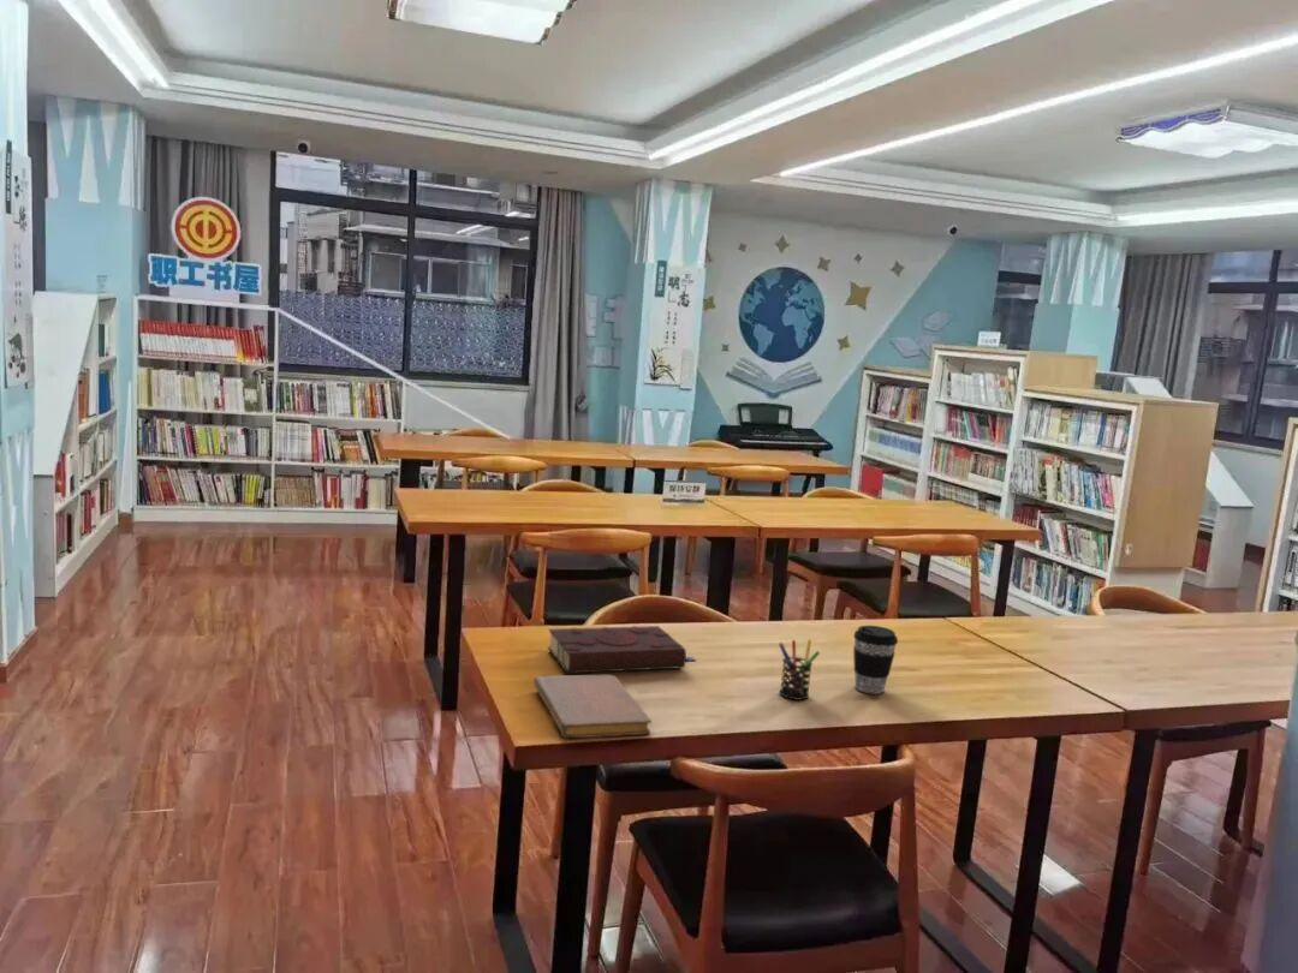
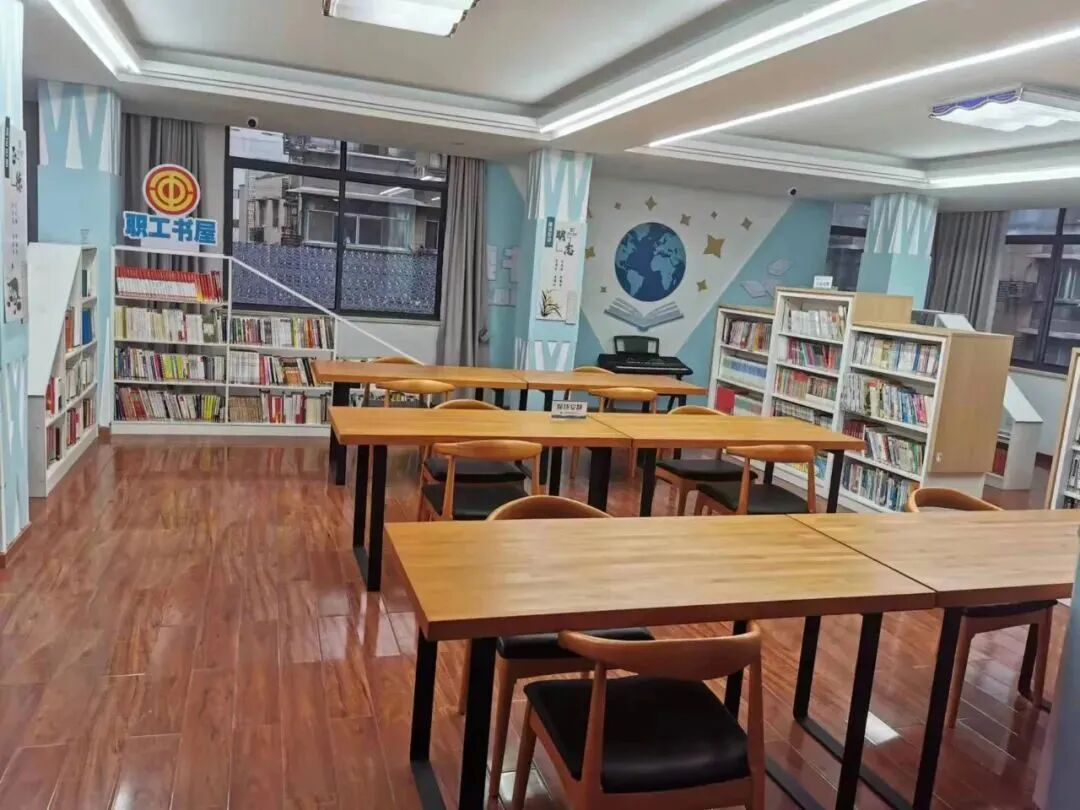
- notebook [532,674,653,739]
- pen holder [778,639,821,702]
- book [547,625,698,674]
- coffee cup [852,625,899,696]
